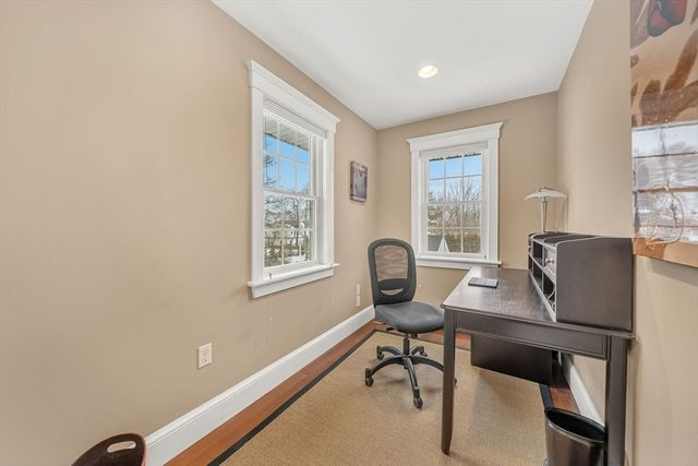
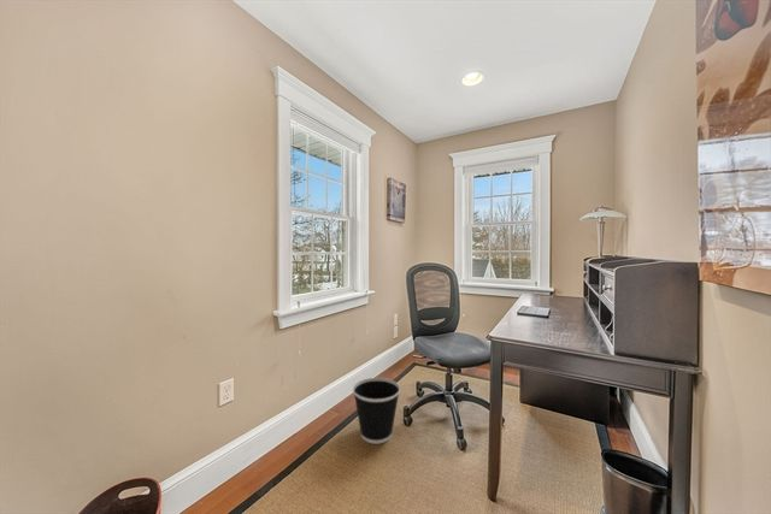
+ wastebasket [352,377,401,445]
